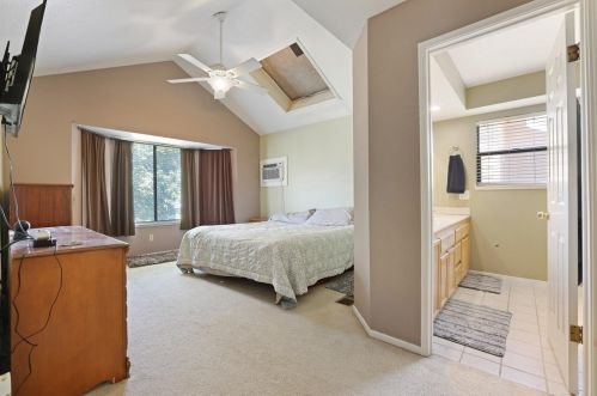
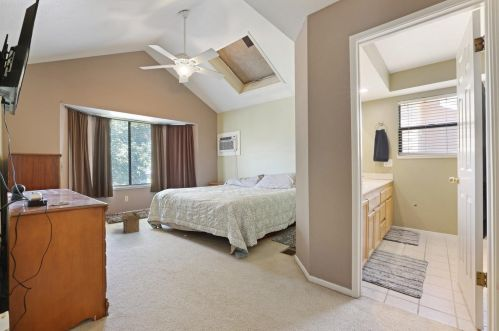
+ cardboard box [117,212,141,234]
